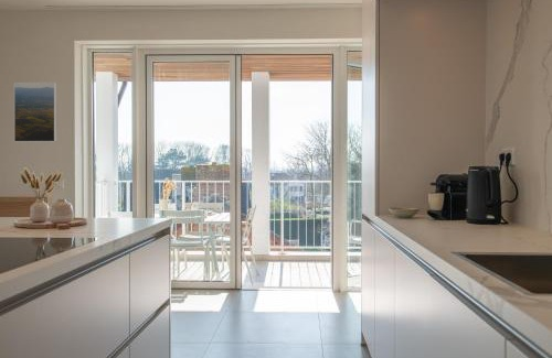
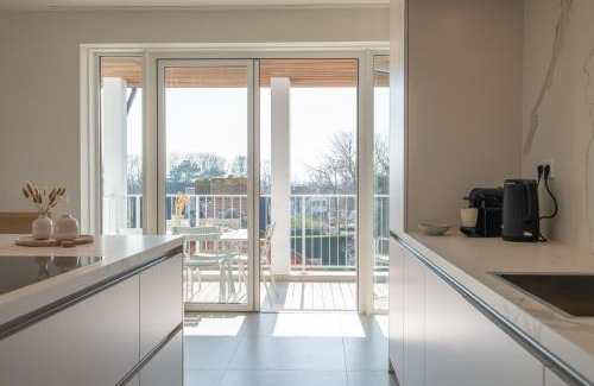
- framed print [13,82,57,143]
